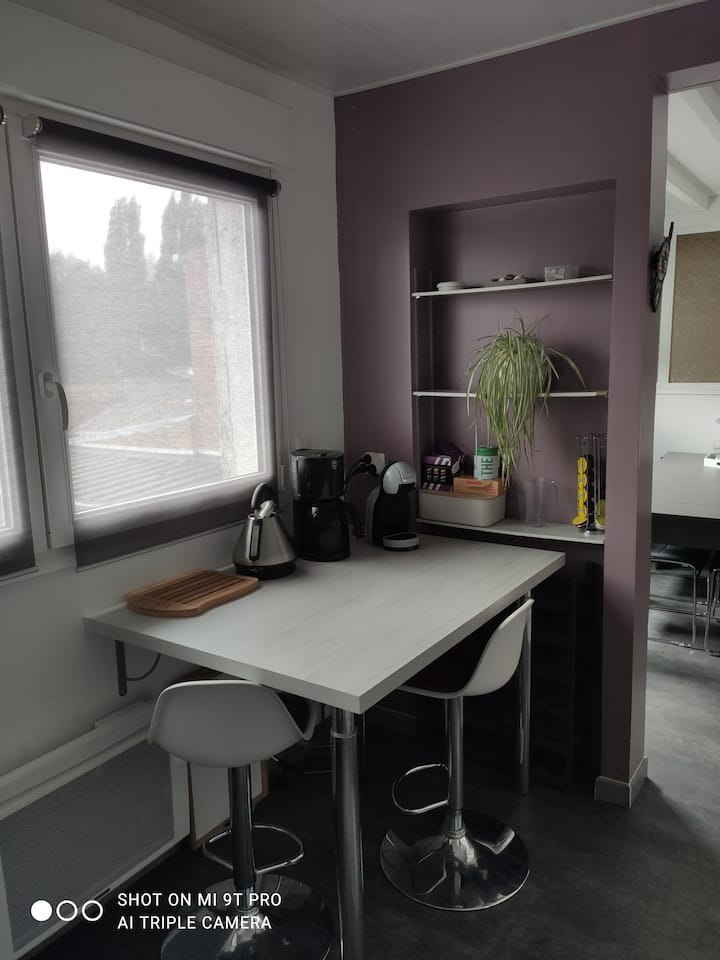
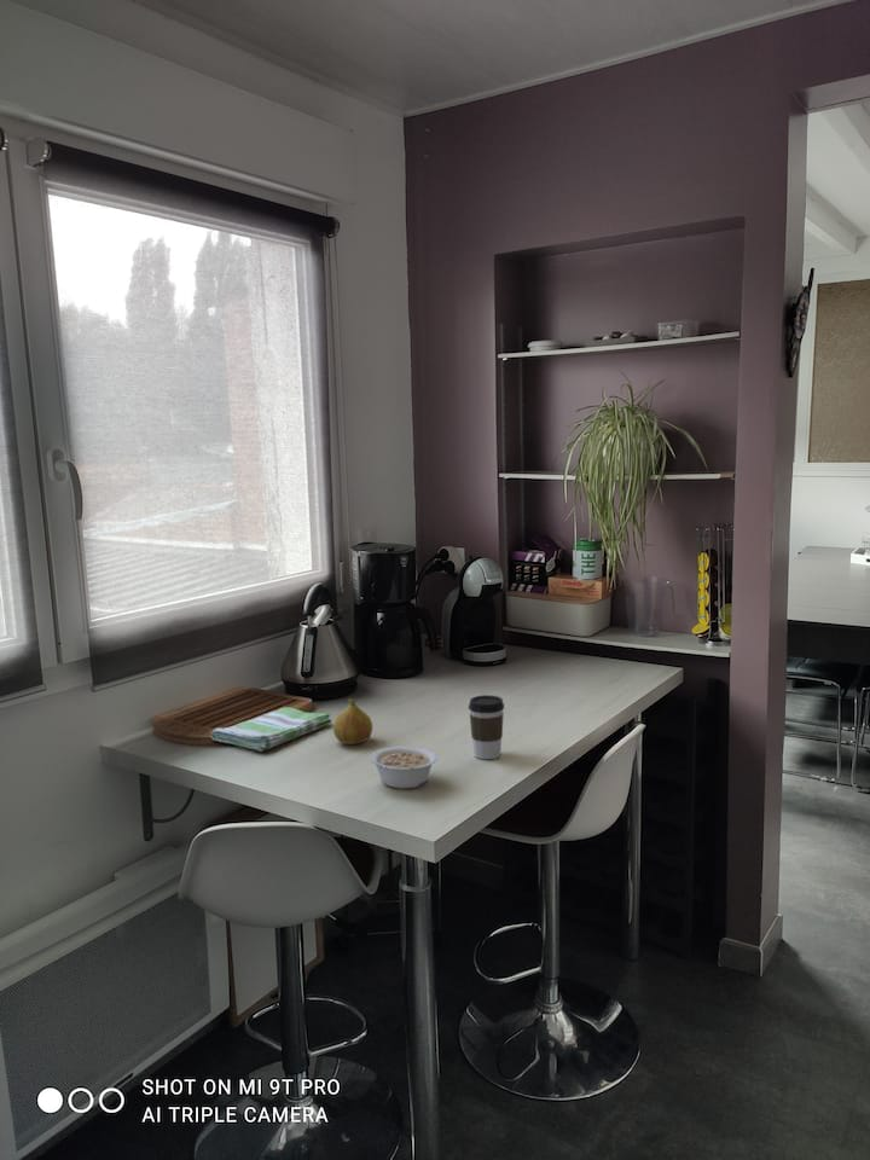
+ dish towel [209,706,332,753]
+ legume [370,746,439,789]
+ coffee cup [468,694,505,760]
+ fruit [332,697,373,746]
